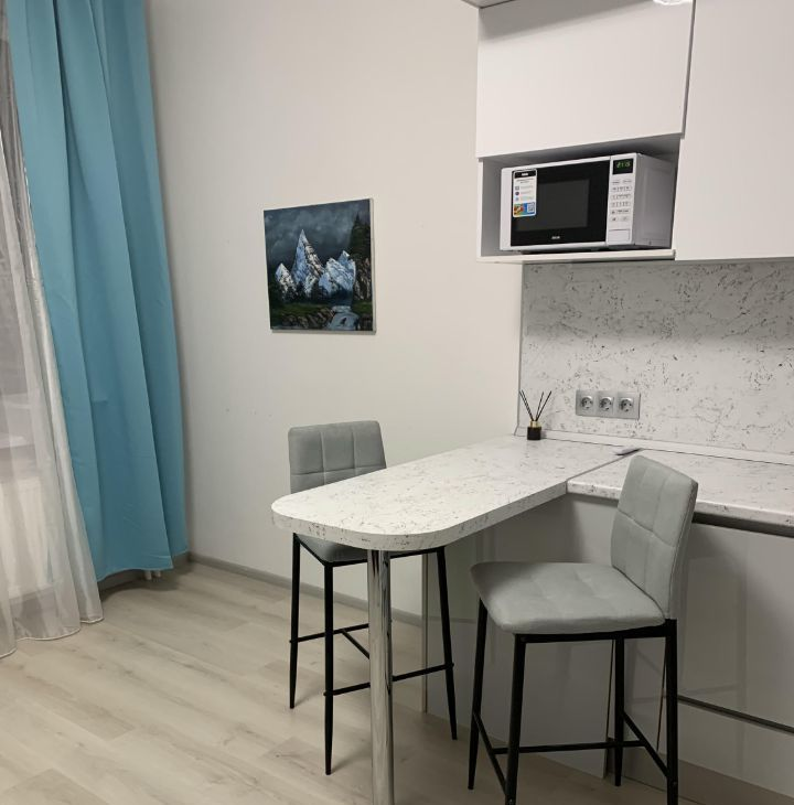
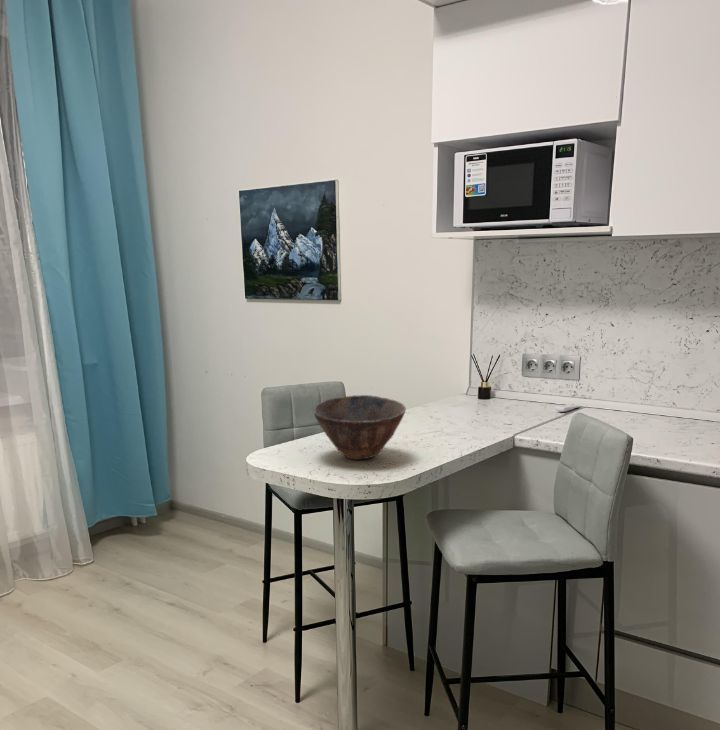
+ bowl [313,394,407,461]
